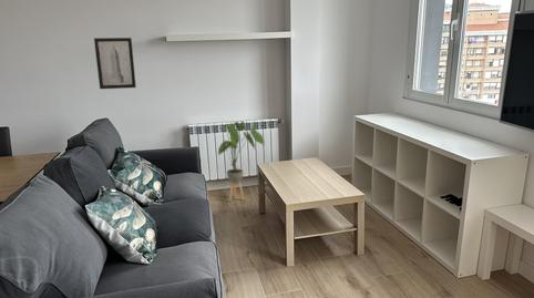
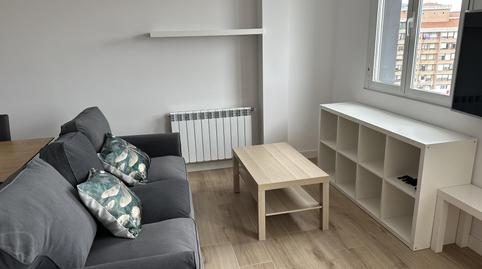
- house plant [216,120,266,203]
- wall art [93,37,137,90]
